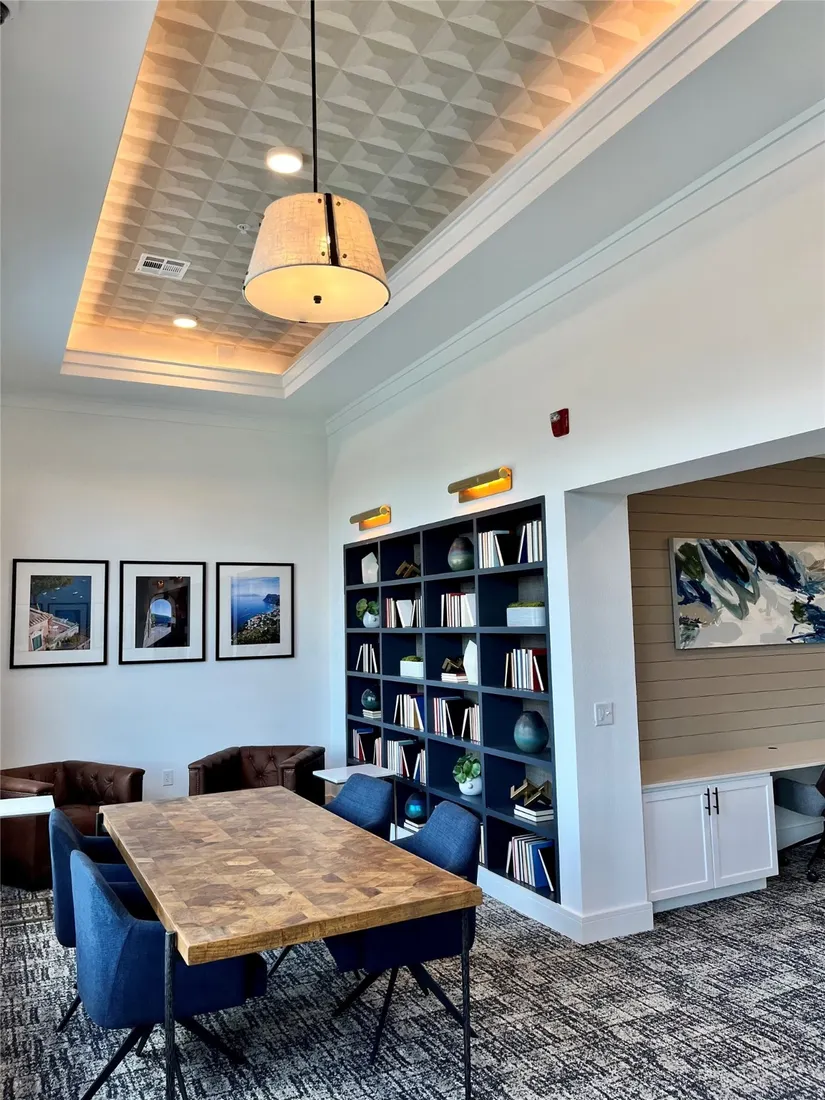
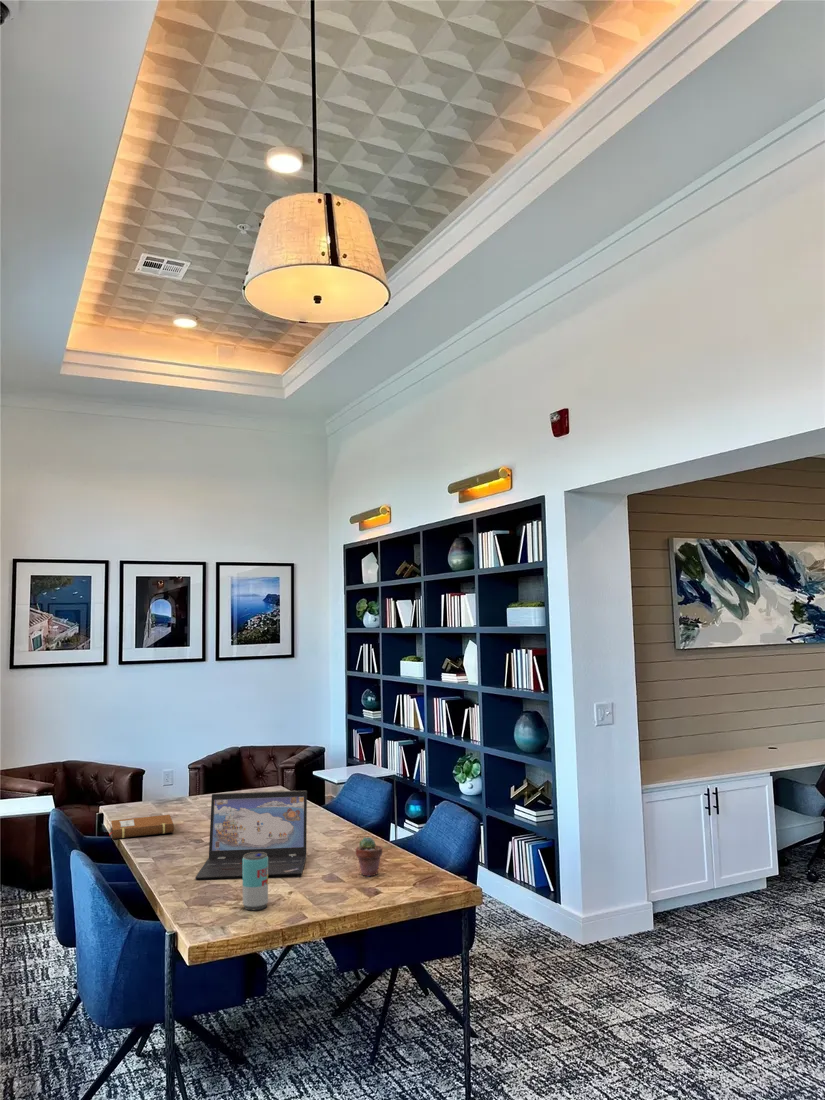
+ beverage can [242,852,269,911]
+ potted succulent [355,836,383,877]
+ notebook [108,814,175,840]
+ laptop [194,790,308,880]
